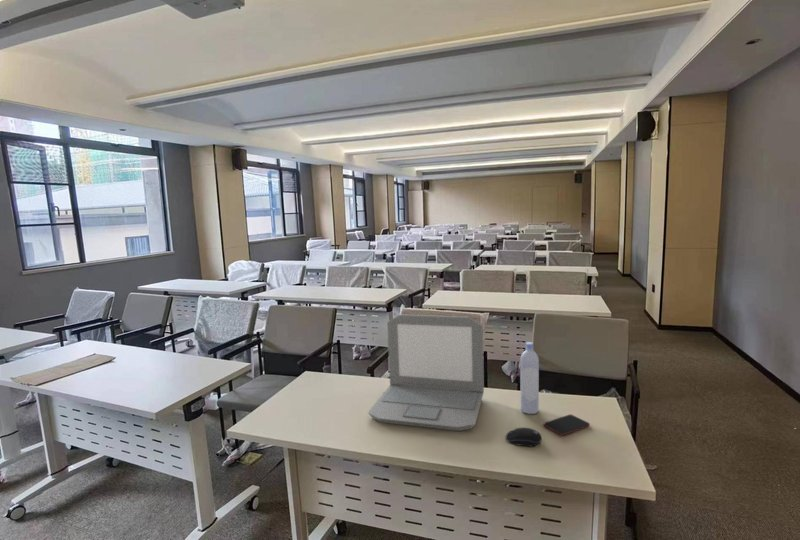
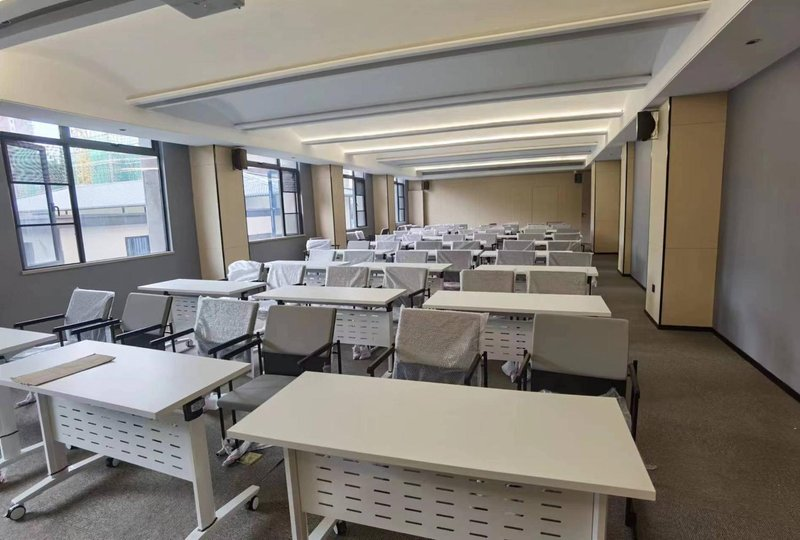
- laptop [367,313,485,432]
- bottle [519,341,540,415]
- smartphone [543,414,591,436]
- computer mouse [505,427,543,447]
